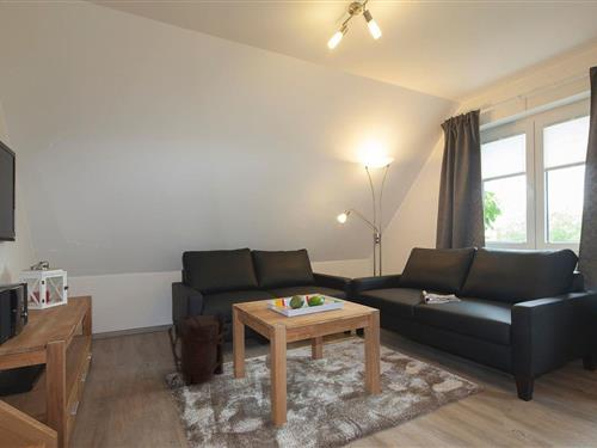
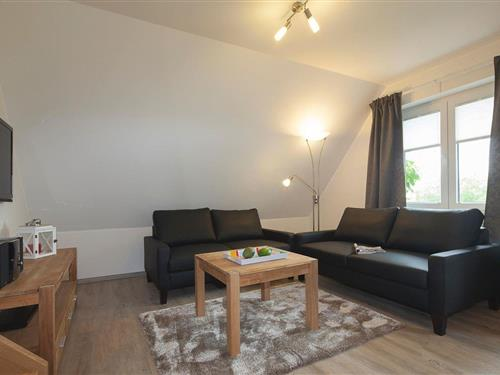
- backpack [167,308,229,386]
